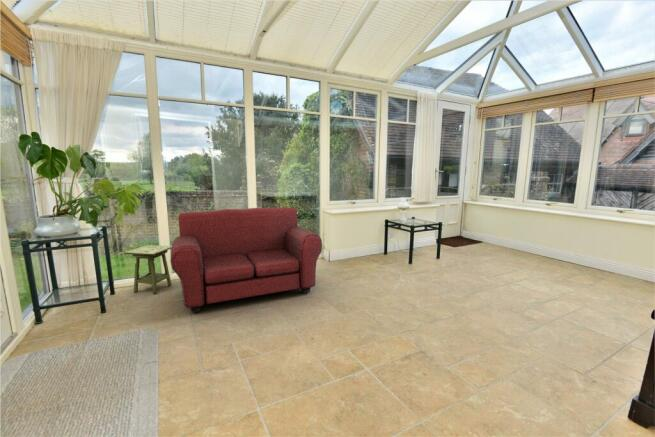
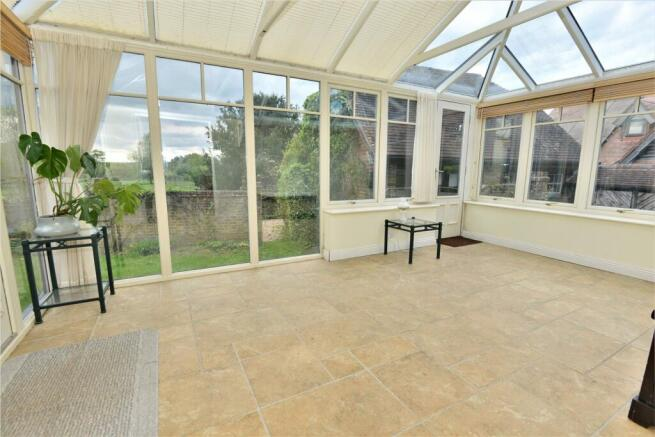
- side table [123,244,172,295]
- loveseat [169,206,323,314]
